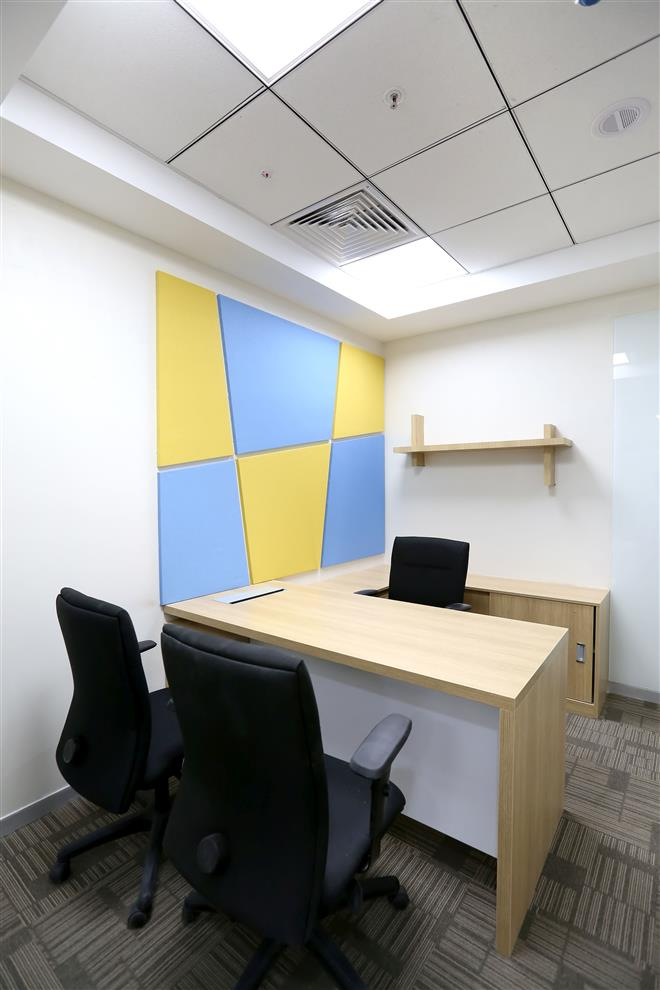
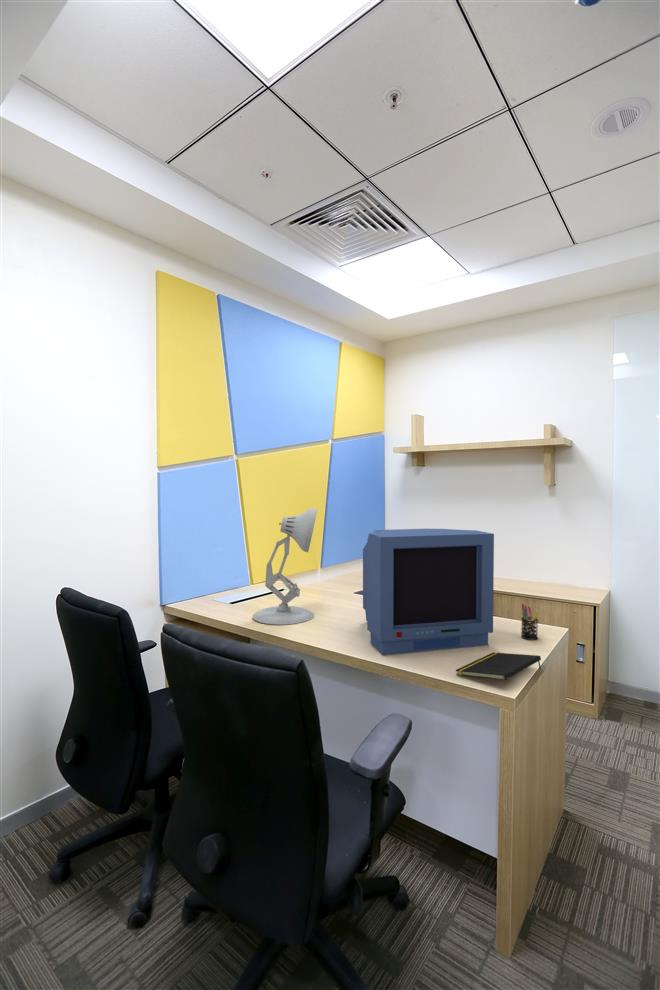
+ notepad [455,651,542,681]
+ desk lamp [252,507,318,626]
+ monitor [362,528,495,656]
+ pen holder [520,603,540,641]
